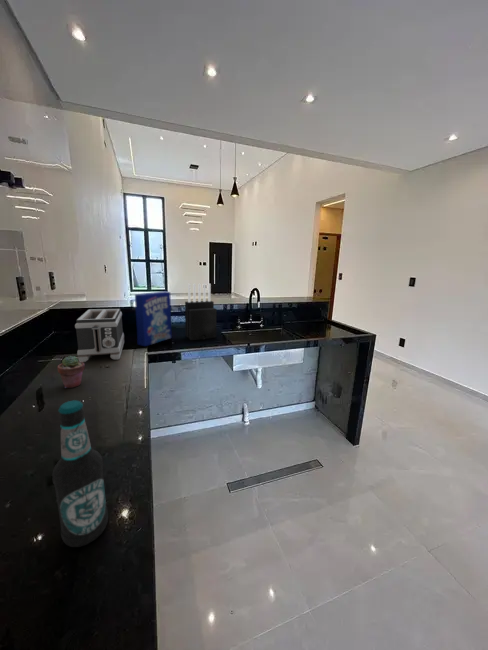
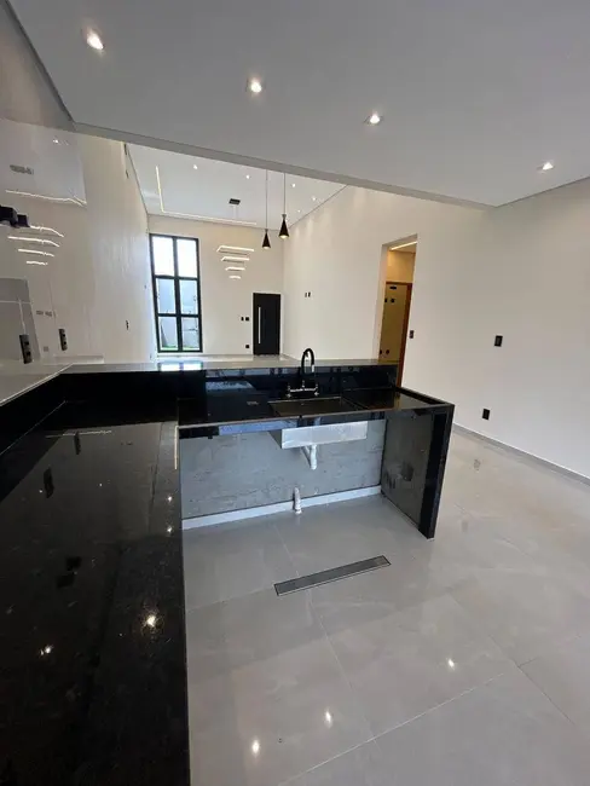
- potted succulent [57,355,86,389]
- cereal box [134,290,173,347]
- knife block [184,283,218,341]
- toaster [74,308,125,363]
- bottle [51,399,109,548]
